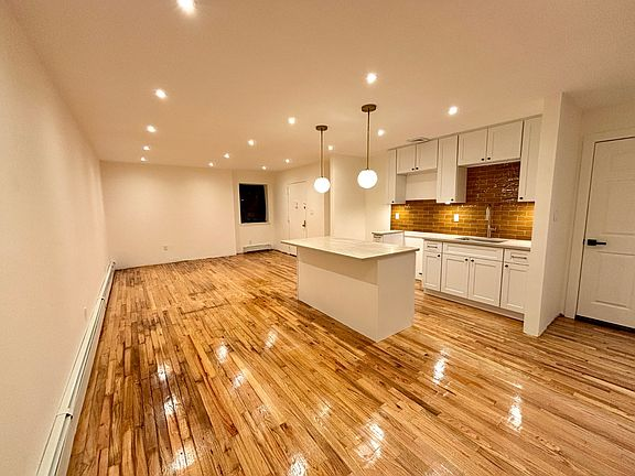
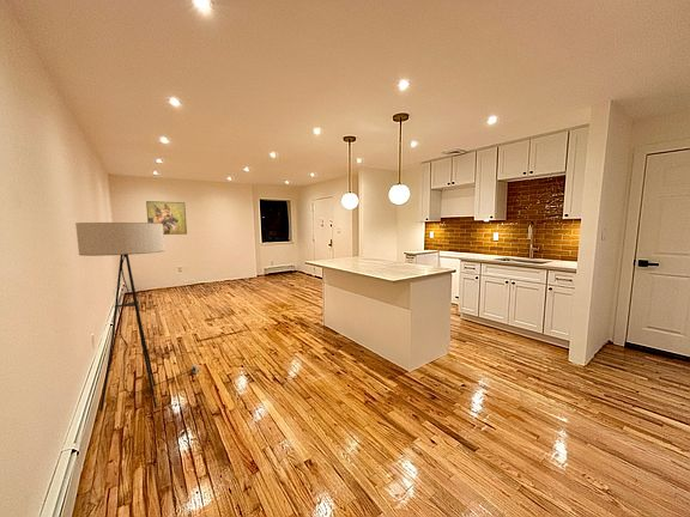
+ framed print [145,200,188,236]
+ floor lamp [74,221,200,413]
